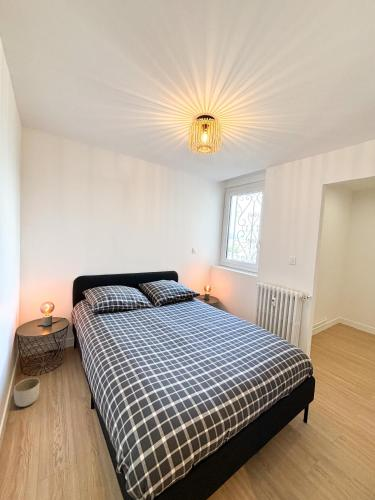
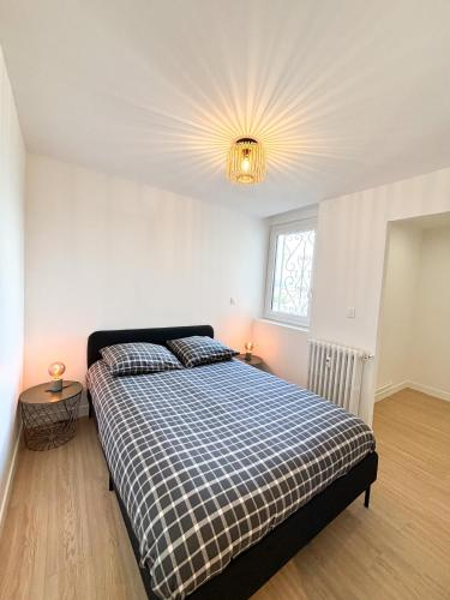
- planter [13,377,41,408]
